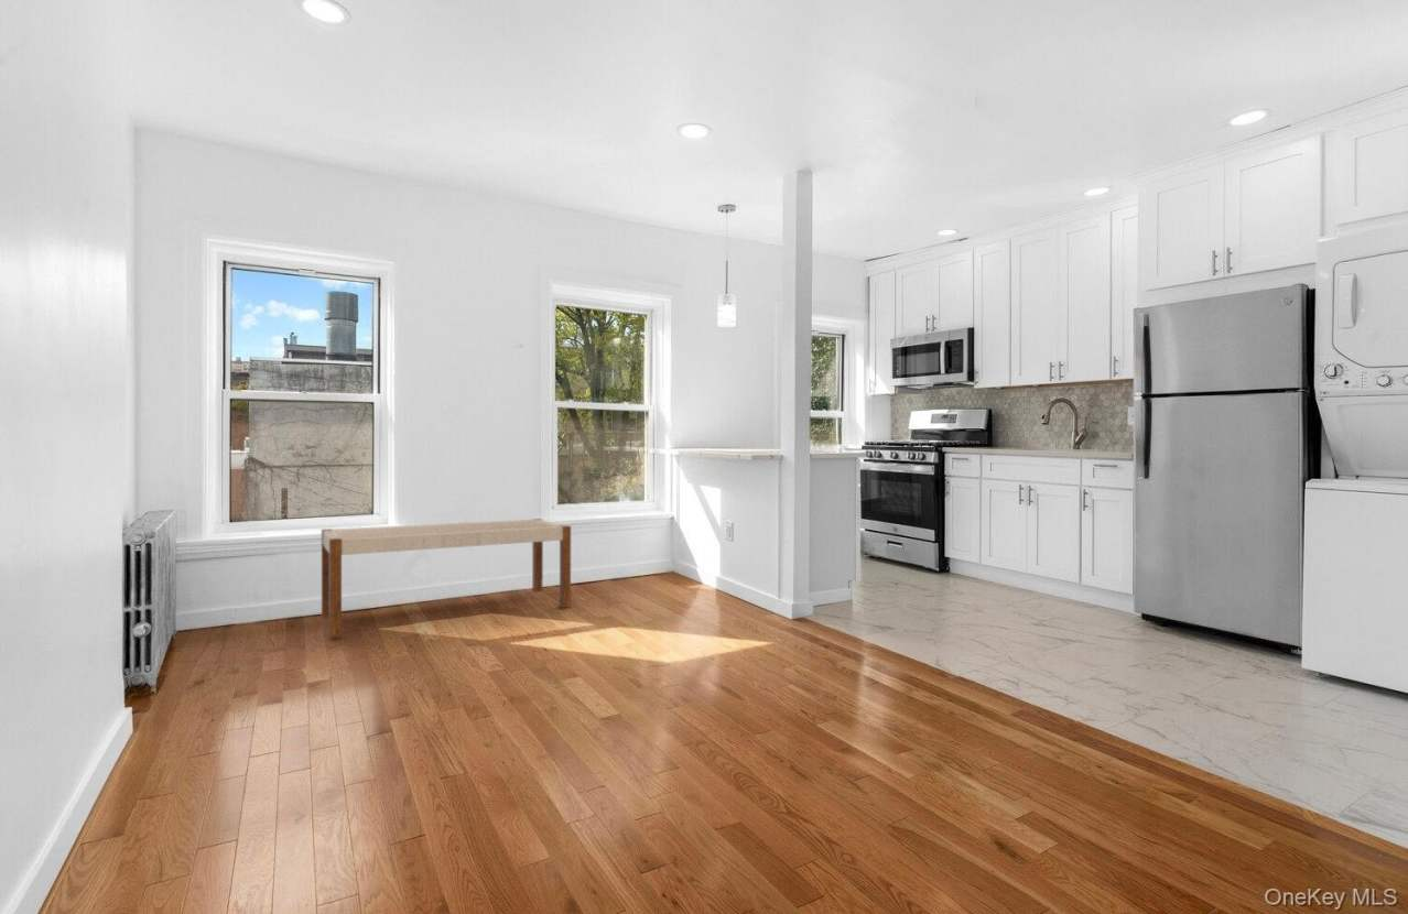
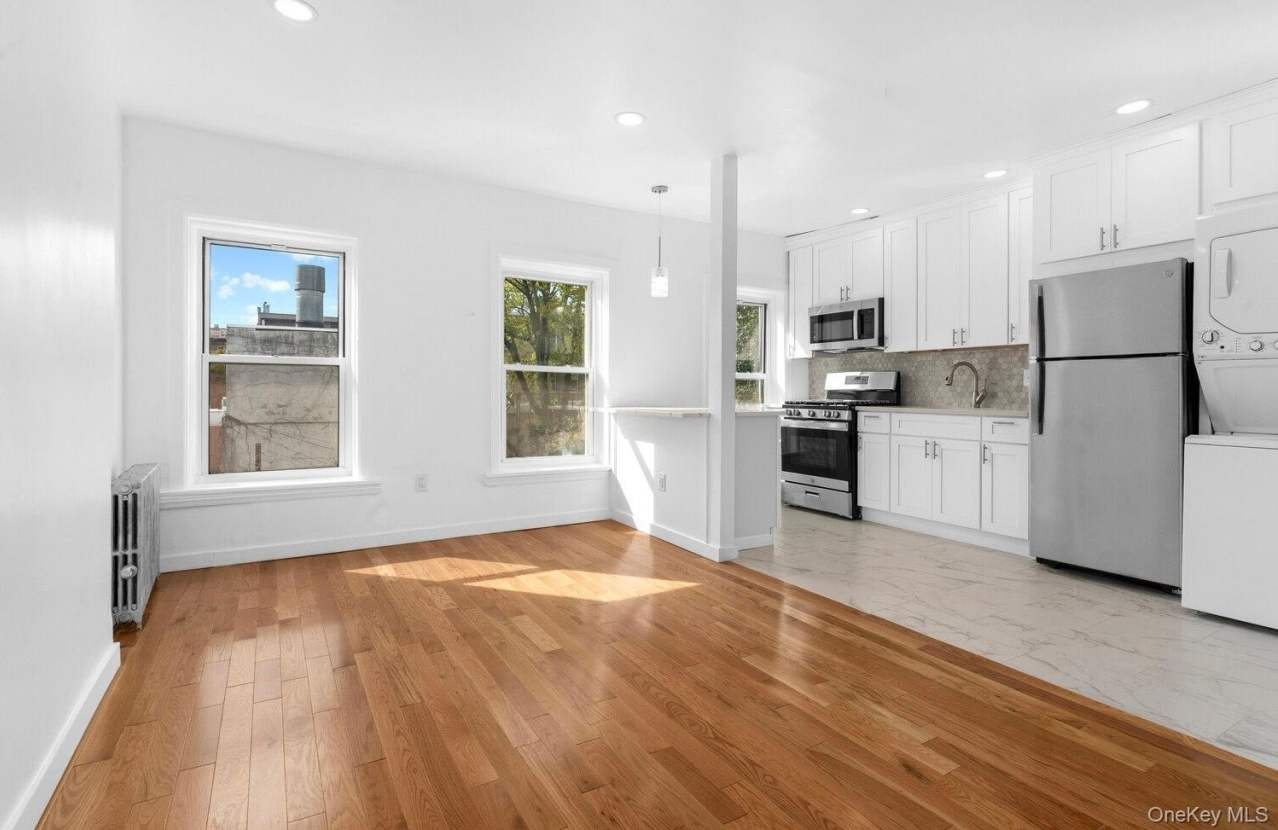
- bench [321,518,572,638]
